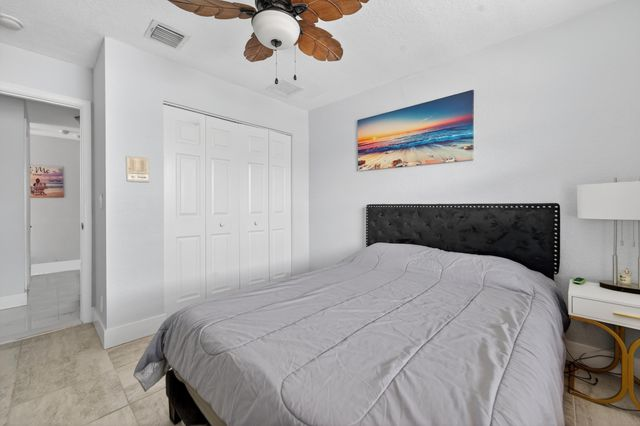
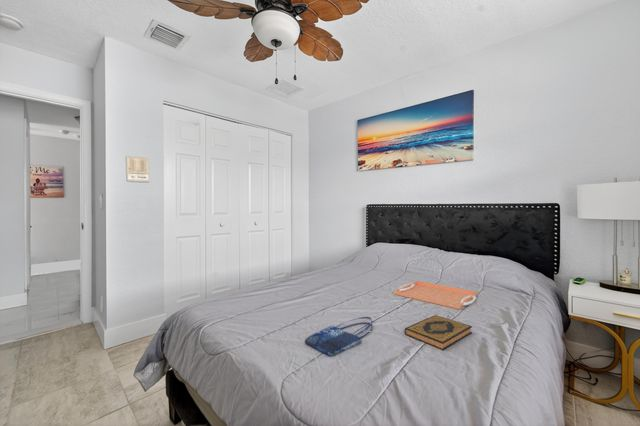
+ serving tray [393,280,478,310]
+ shopping bag [304,316,373,357]
+ hardback book [404,314,473,351]
